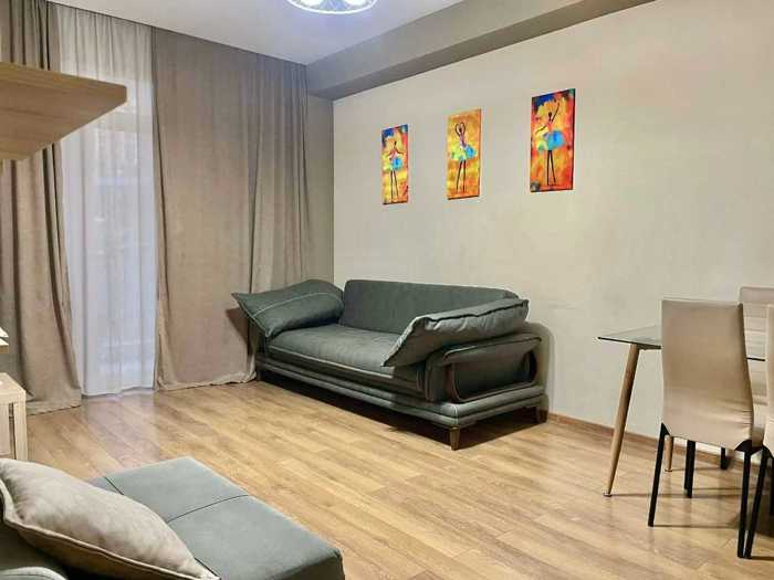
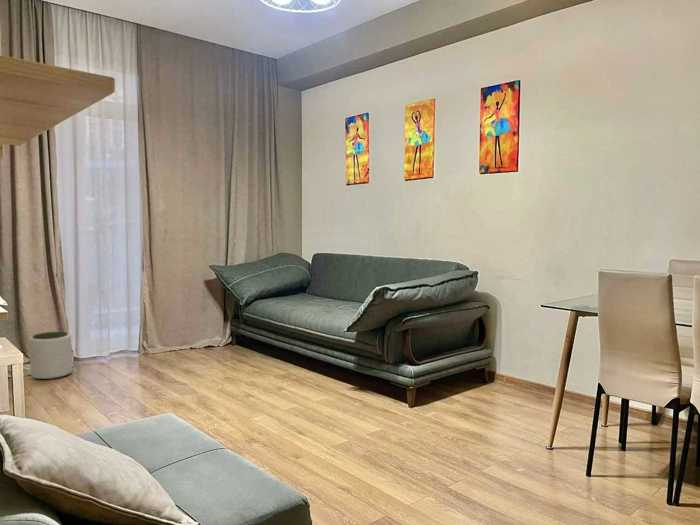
+ plant pot [28,331,73,380]
